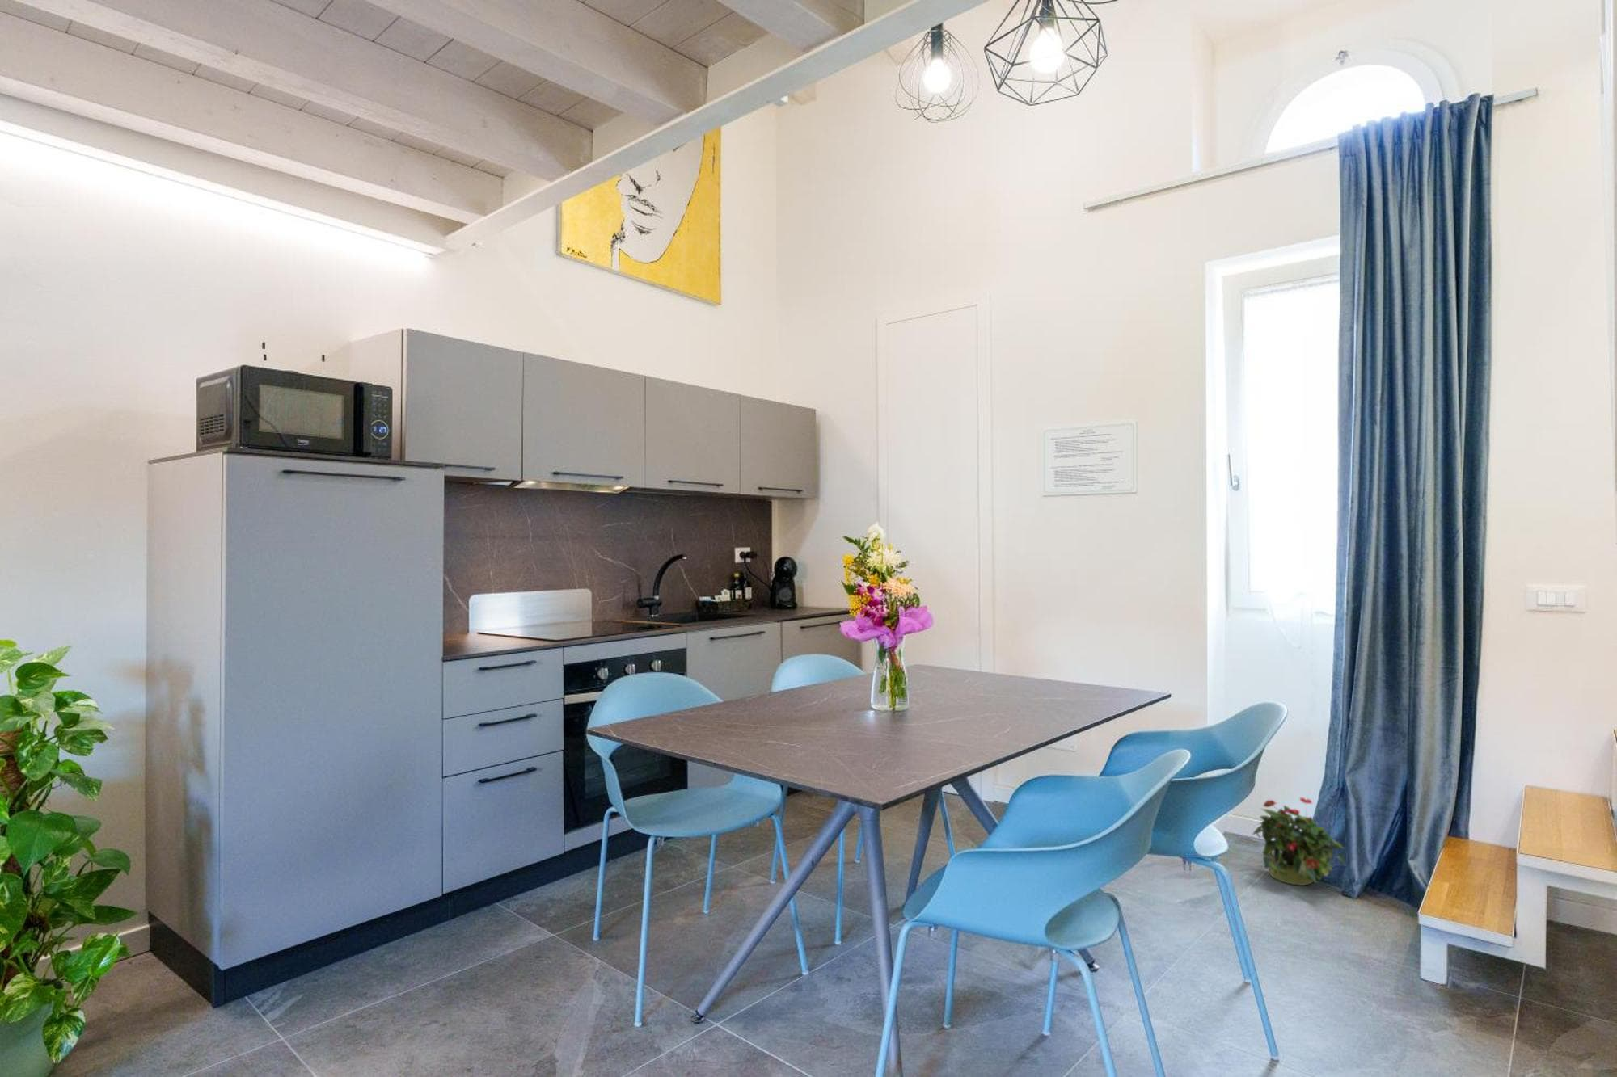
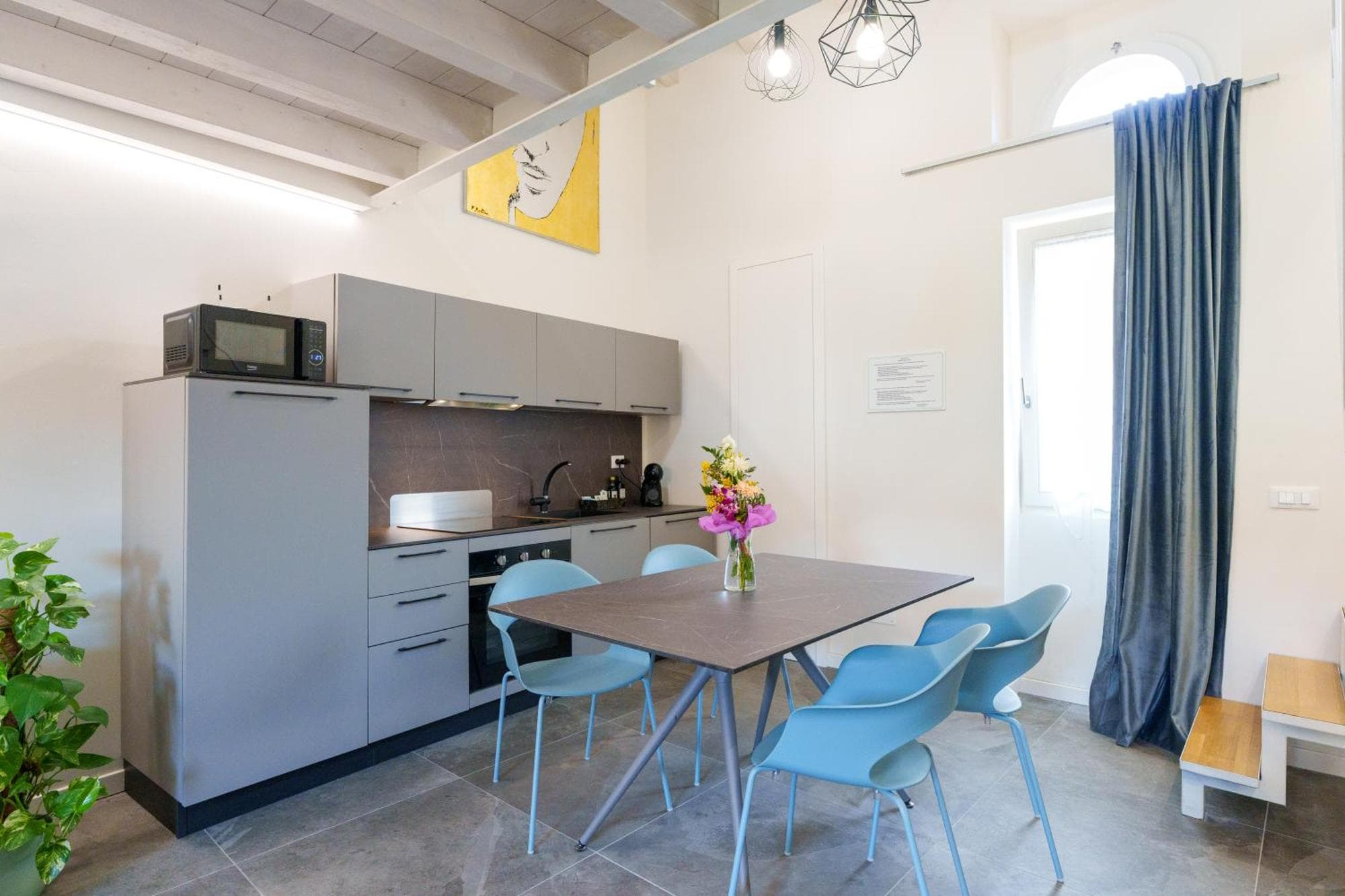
- potted plant [1250,797,1348,886]
